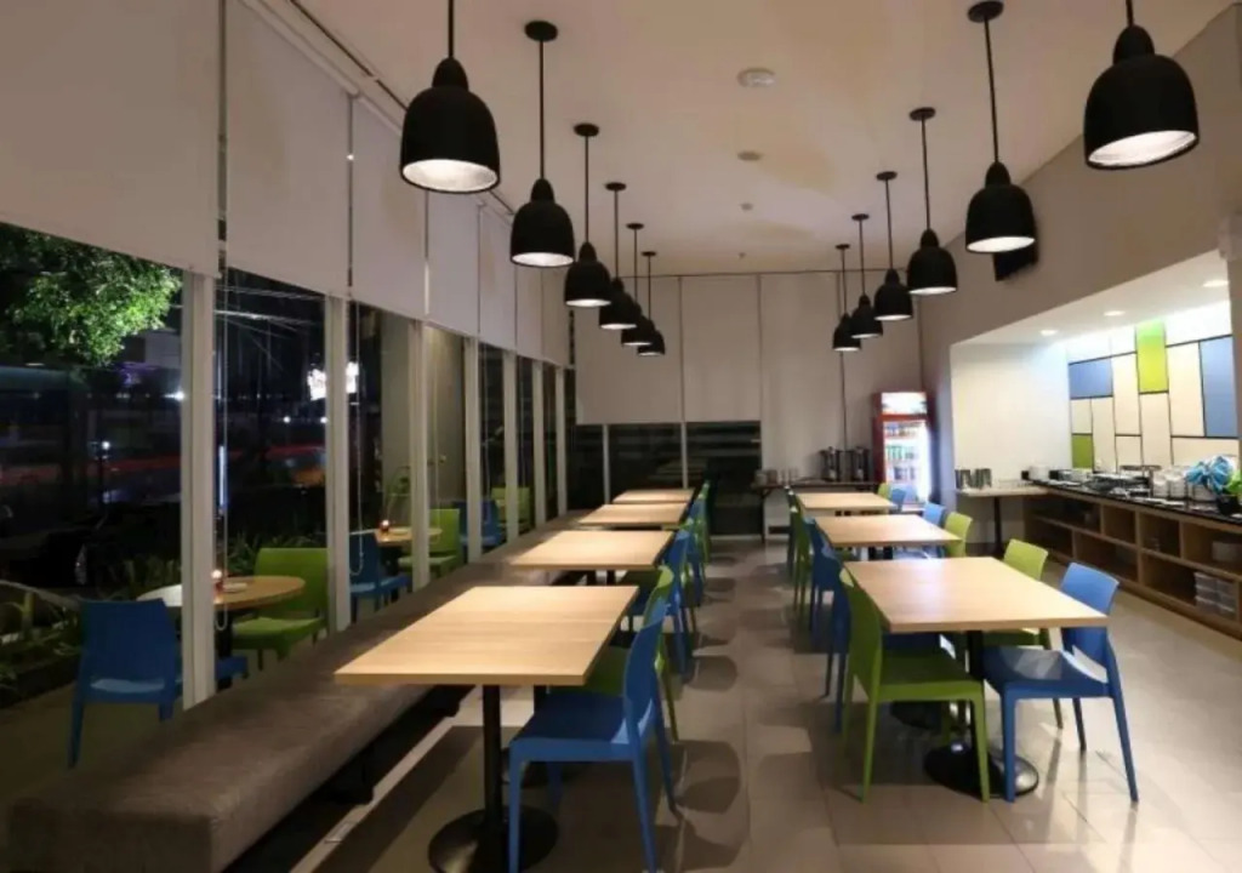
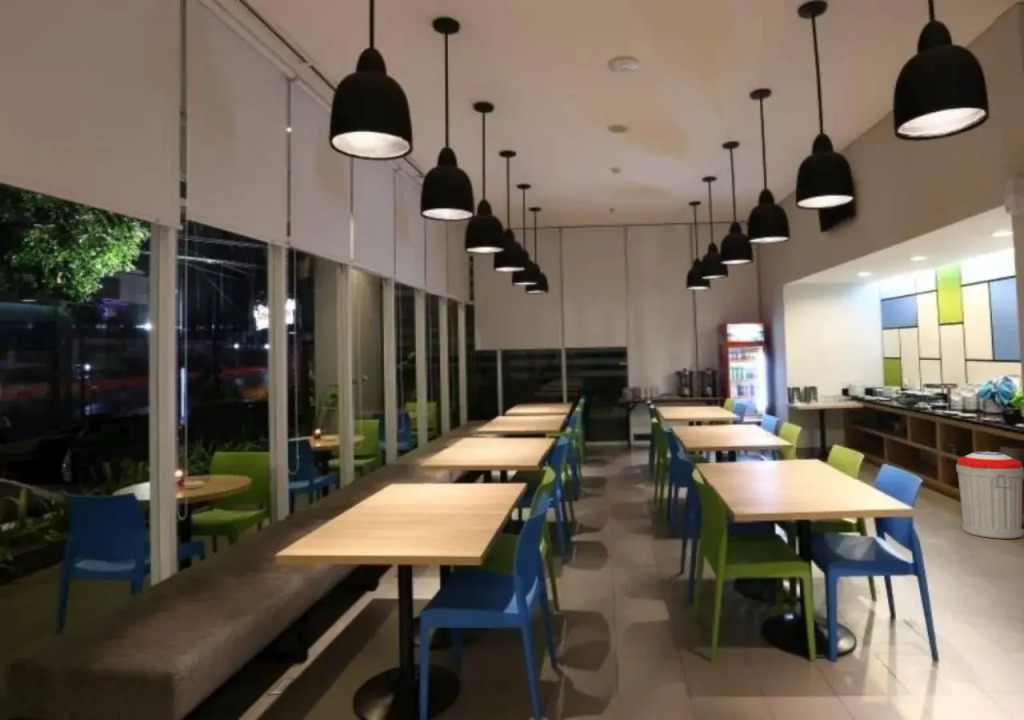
+ trash can [955,451,1024,540]
